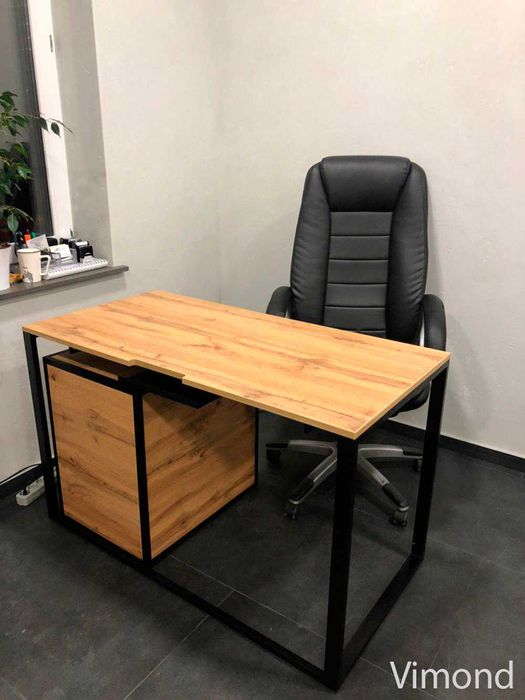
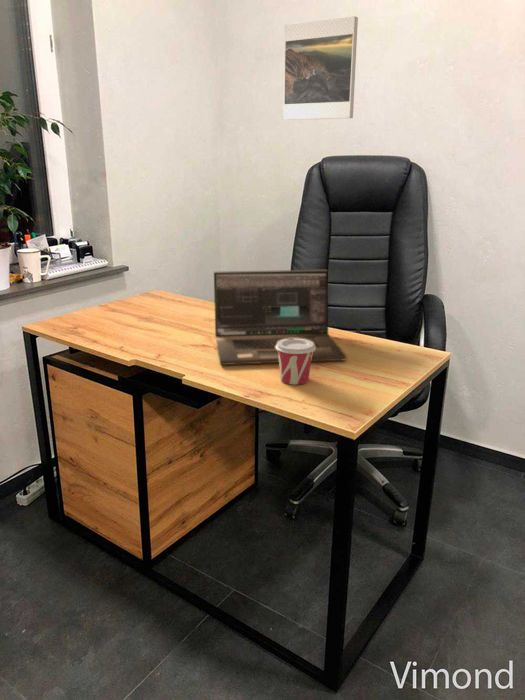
+ cup [275,338,315,386]
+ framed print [282,15,359,121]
+ laptop [213,269,348,366]
